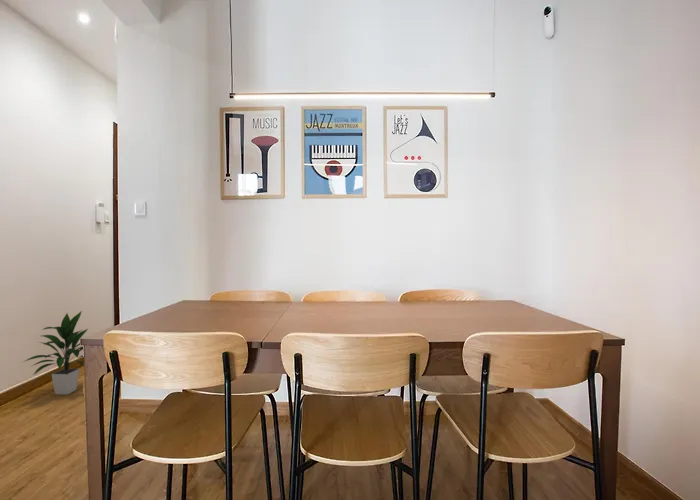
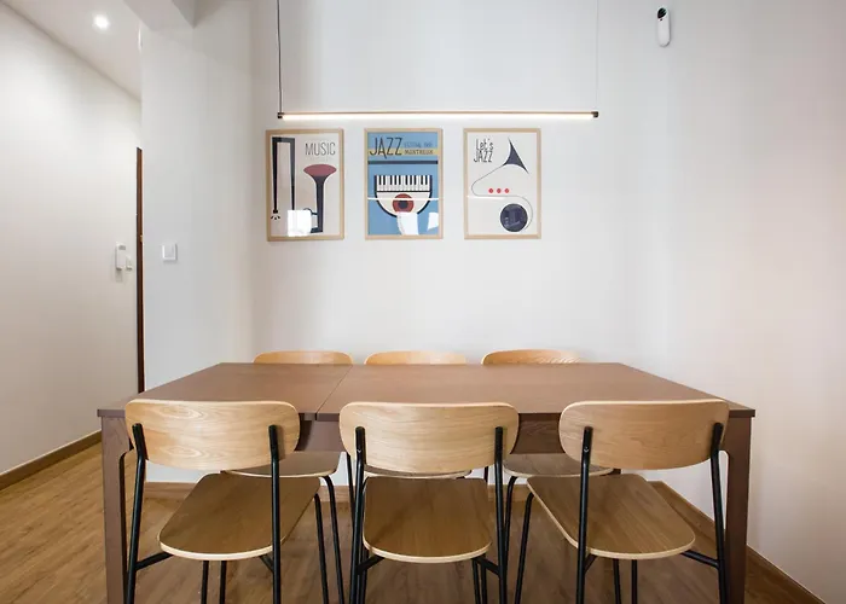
- indoor plant [23,310,89,396]
